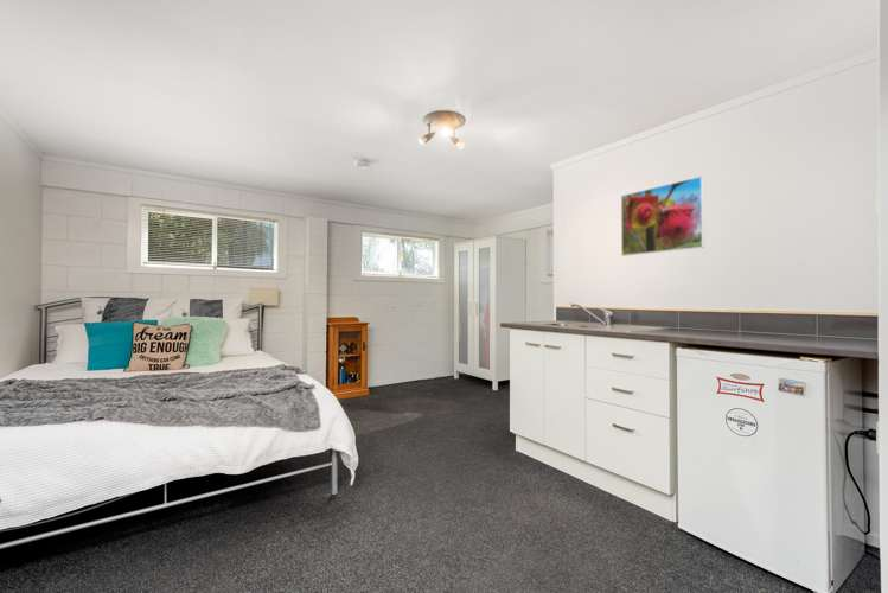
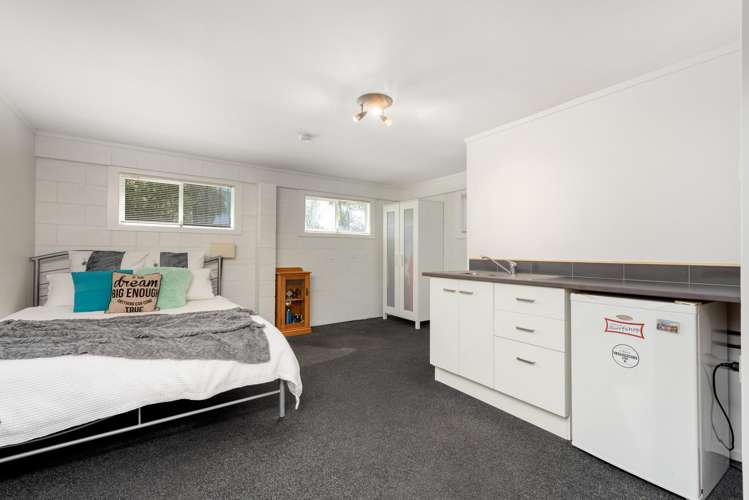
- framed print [620,174,705,257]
